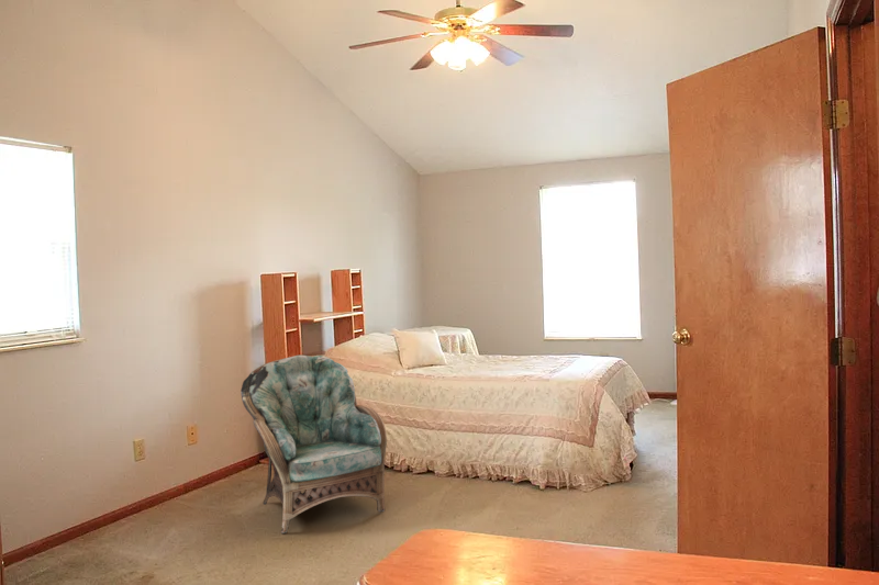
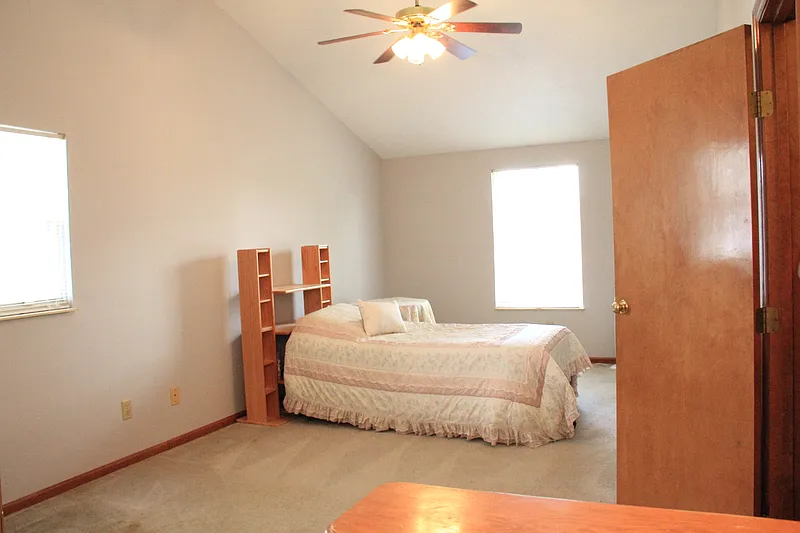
- armchair [240,353,388,535]
